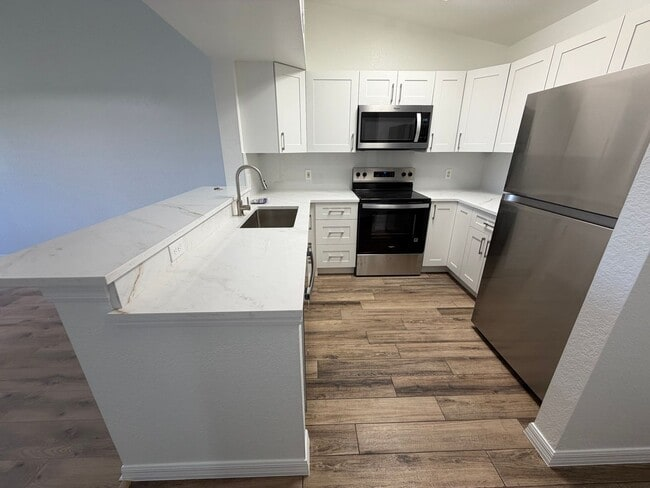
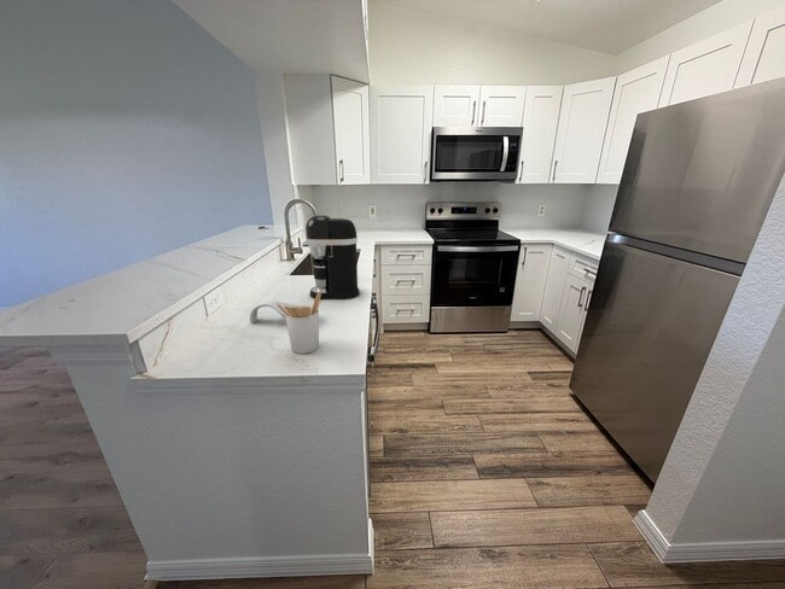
+ coffee maker [304,214,361,301]
+ spoon rest [249,299,300,323]
+ utensil holder [277,292,321,355]
